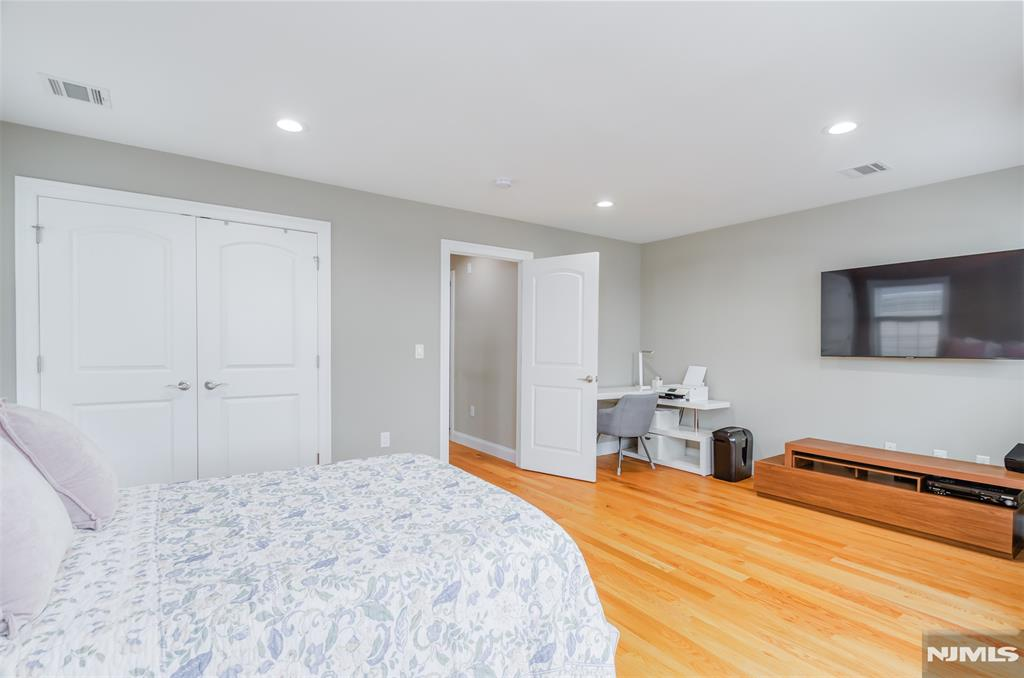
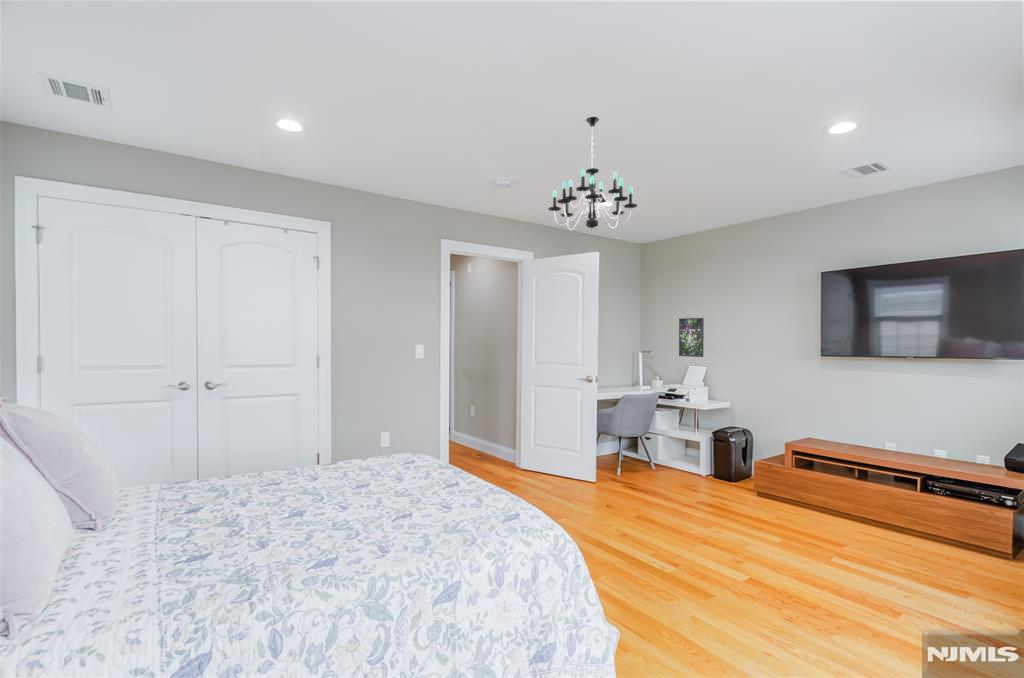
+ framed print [678,317,705,358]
+ chandelier [547,116,638,232]
